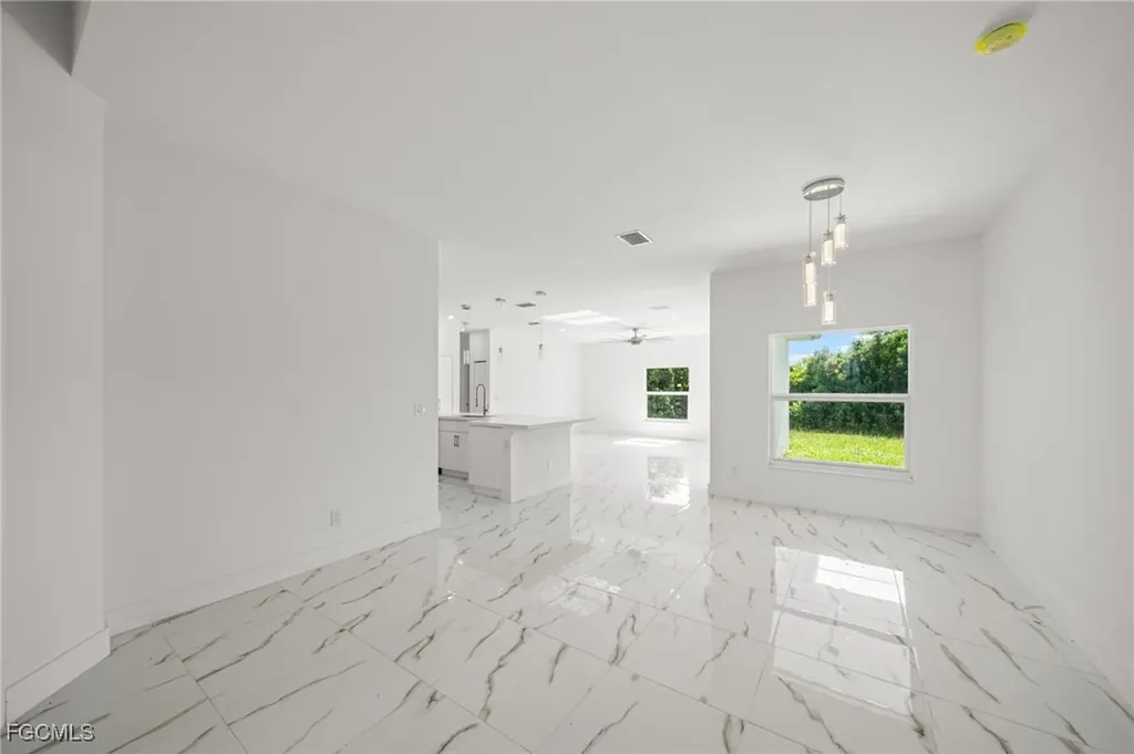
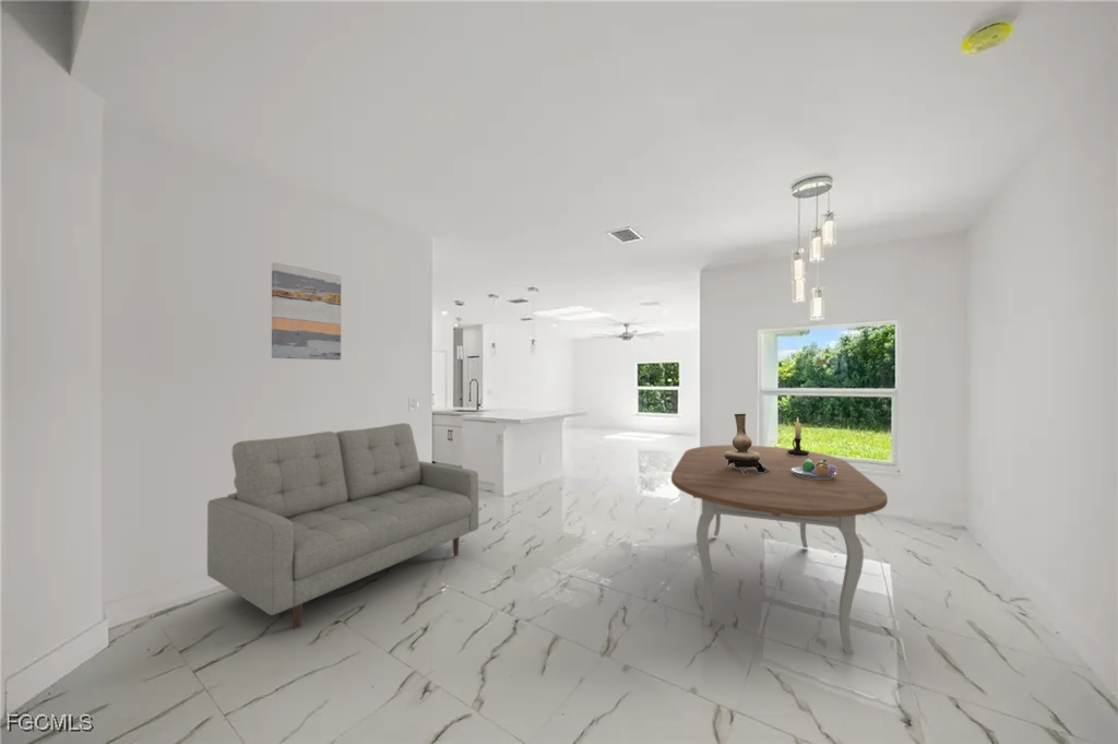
+ sofa [206,422,479,630]
+ wall art [271,261,342,361]
+ vase [724,413,768,474]
+ candle holder [787,416,809,456]
+ dining table [670,444,889,656]
+ fruit bowl [792,459,836,479]
